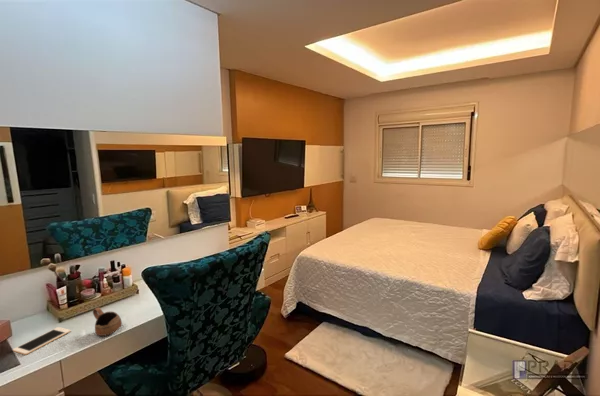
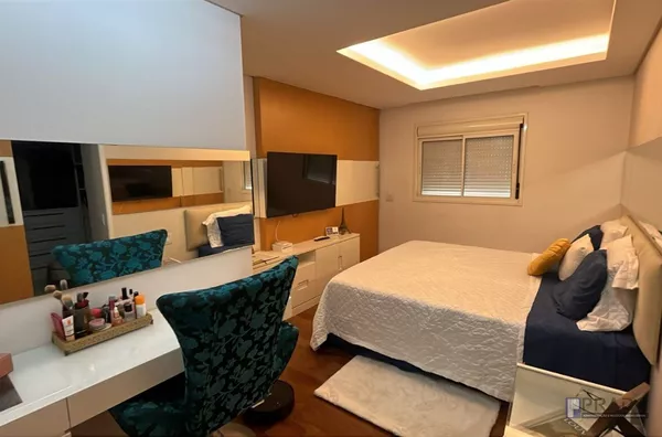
- cup [92,306,123,337]
- cell phone [12,326,72,356]
